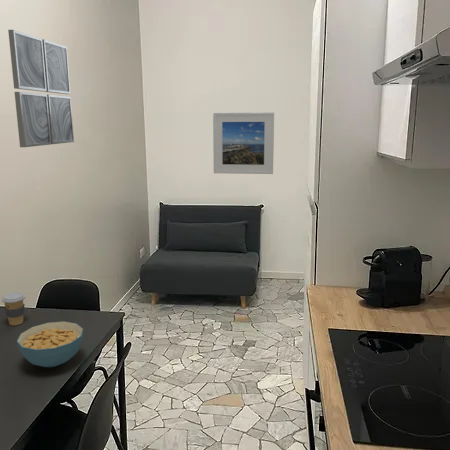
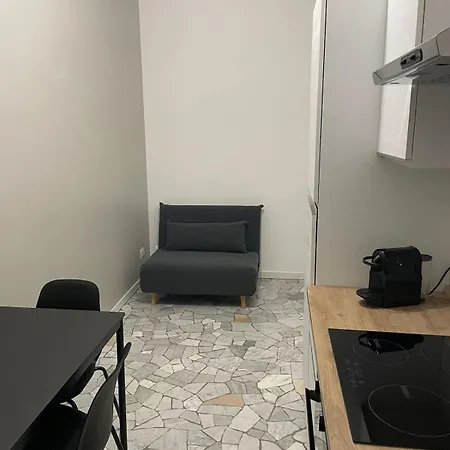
- coffee cup [1,291,26,326]
- wall art [7,29,75,148]
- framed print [212,111,275,175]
- cereal bowl [16,321,84,368]
